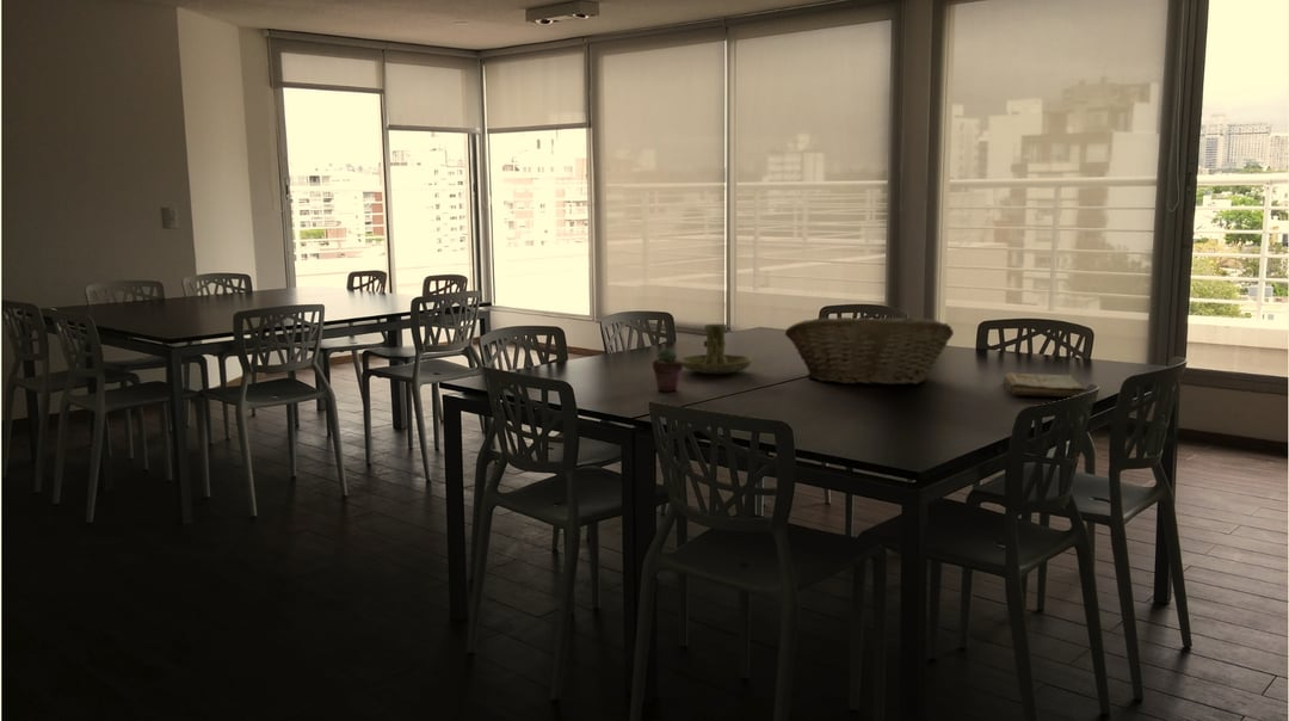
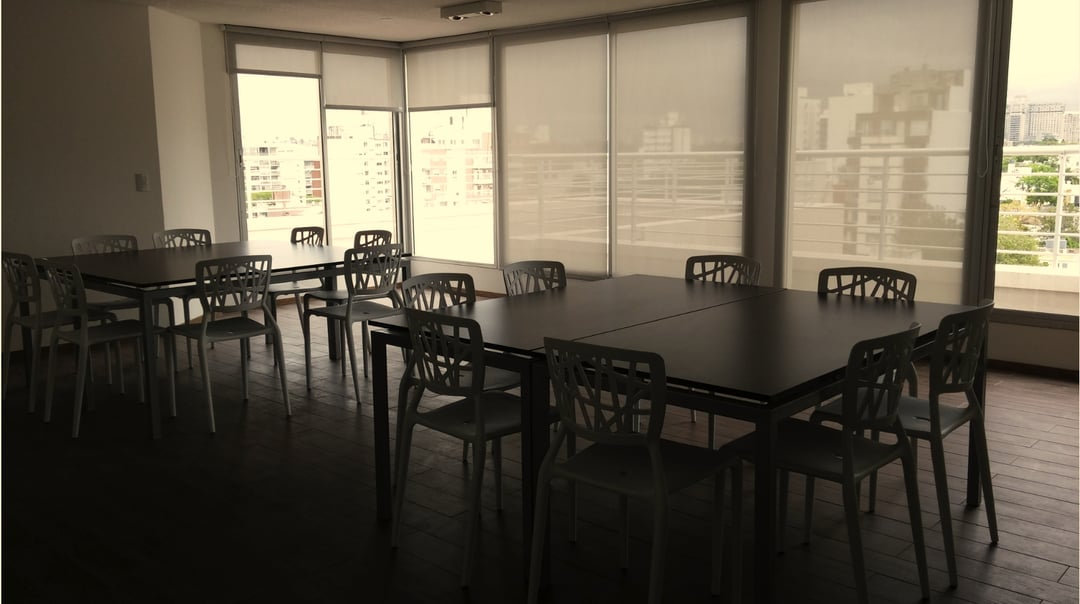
- candle holder [679,323,753,375]
- book [1003,371,1087,398]
- potted succulent [652,347,684,393]
- fruit basket [784,316,955,387]
